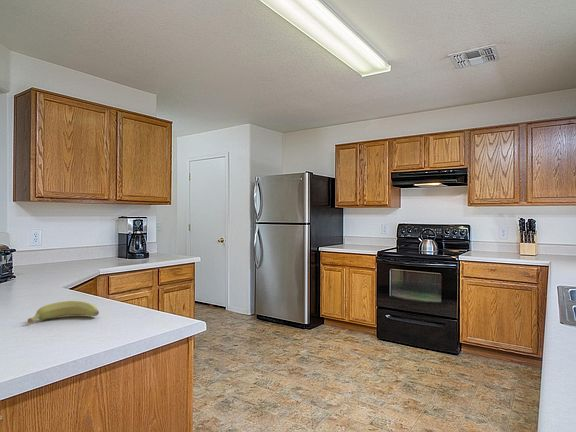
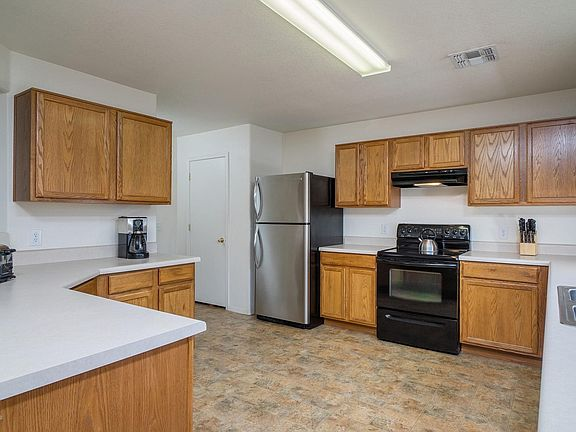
- banana [27,300,100,324]
